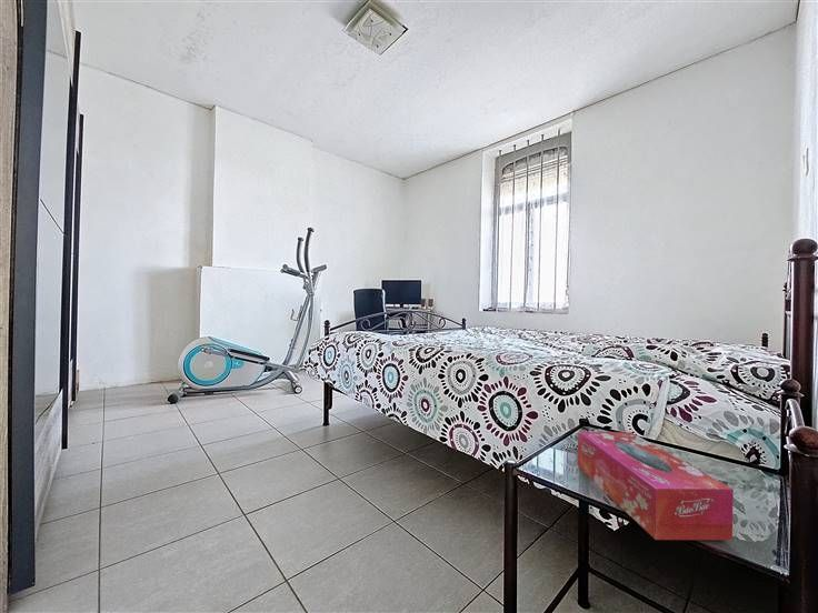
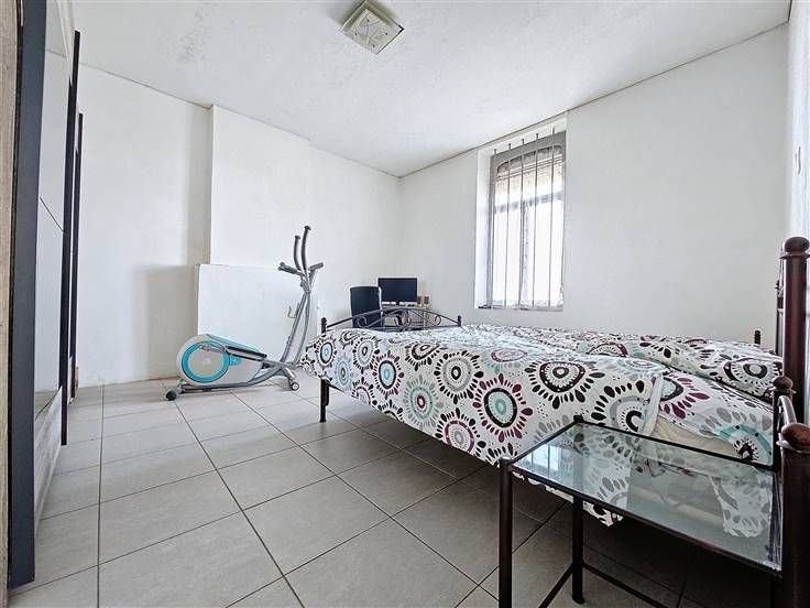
- tissue box [577,431,735,541]
